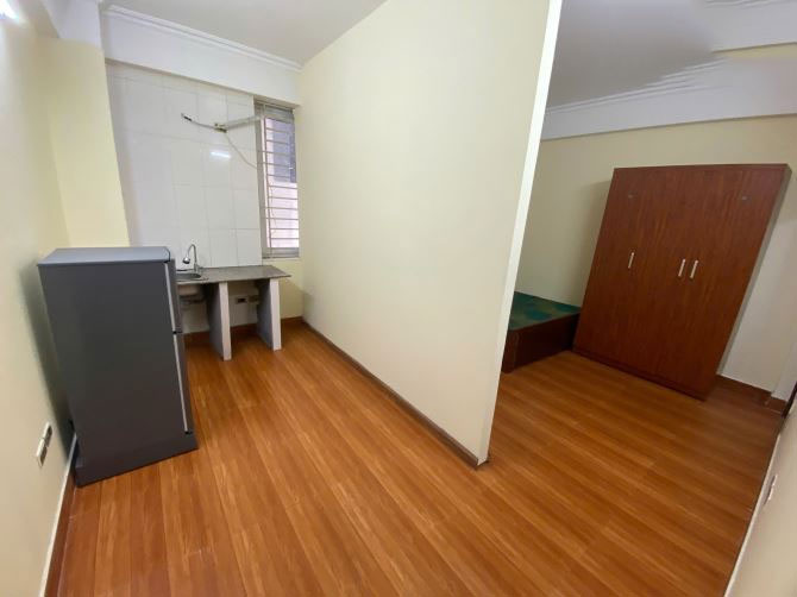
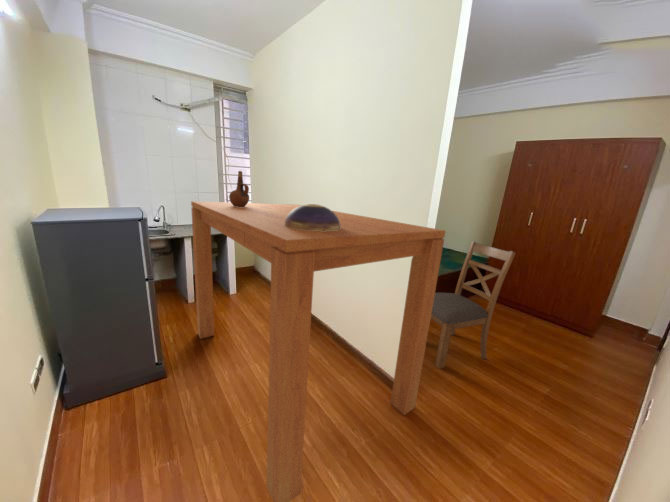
+ chair [430,240,517,370]
+ dining table [190,200,446,502]
+ decorative bowl [284,203,341,232]
+ ceramic pitcher [228,170,250,207]
